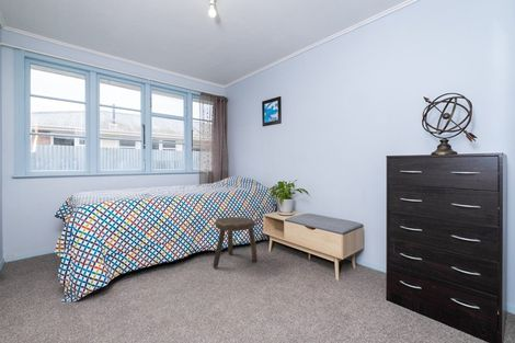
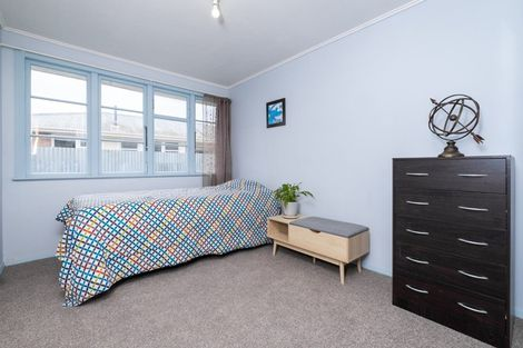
- stool [211,216,259,268]
